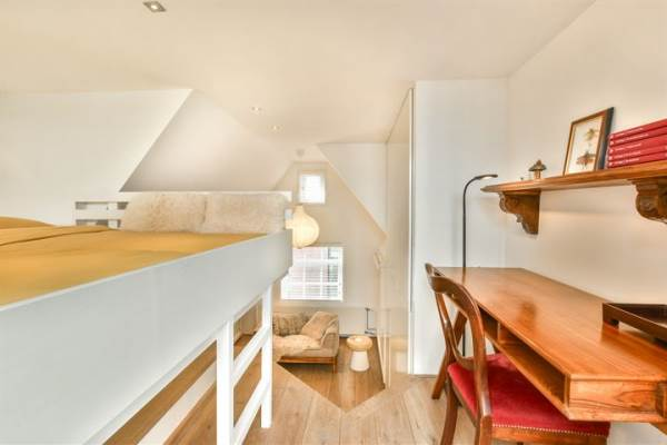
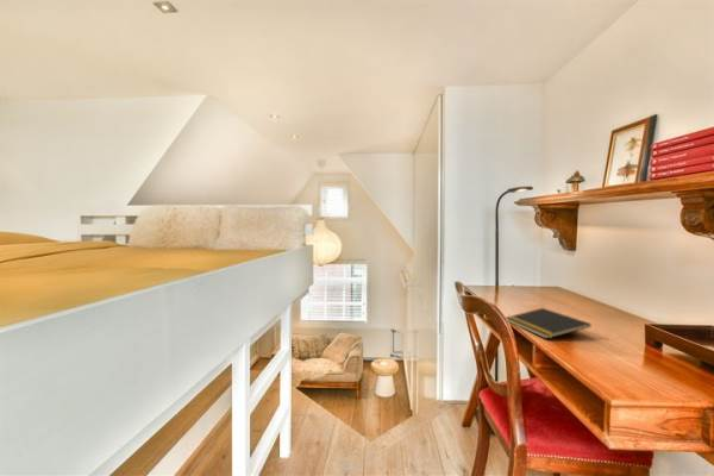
+ notepad [505,307,591,340]
